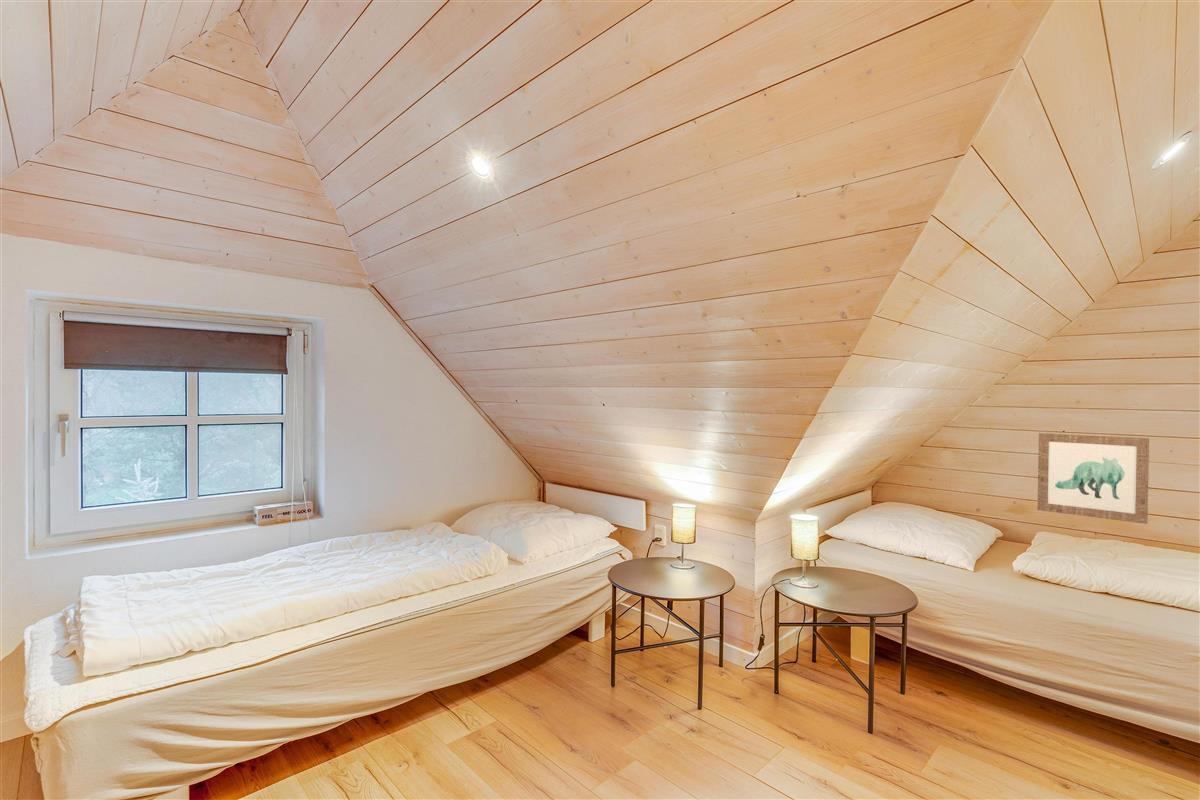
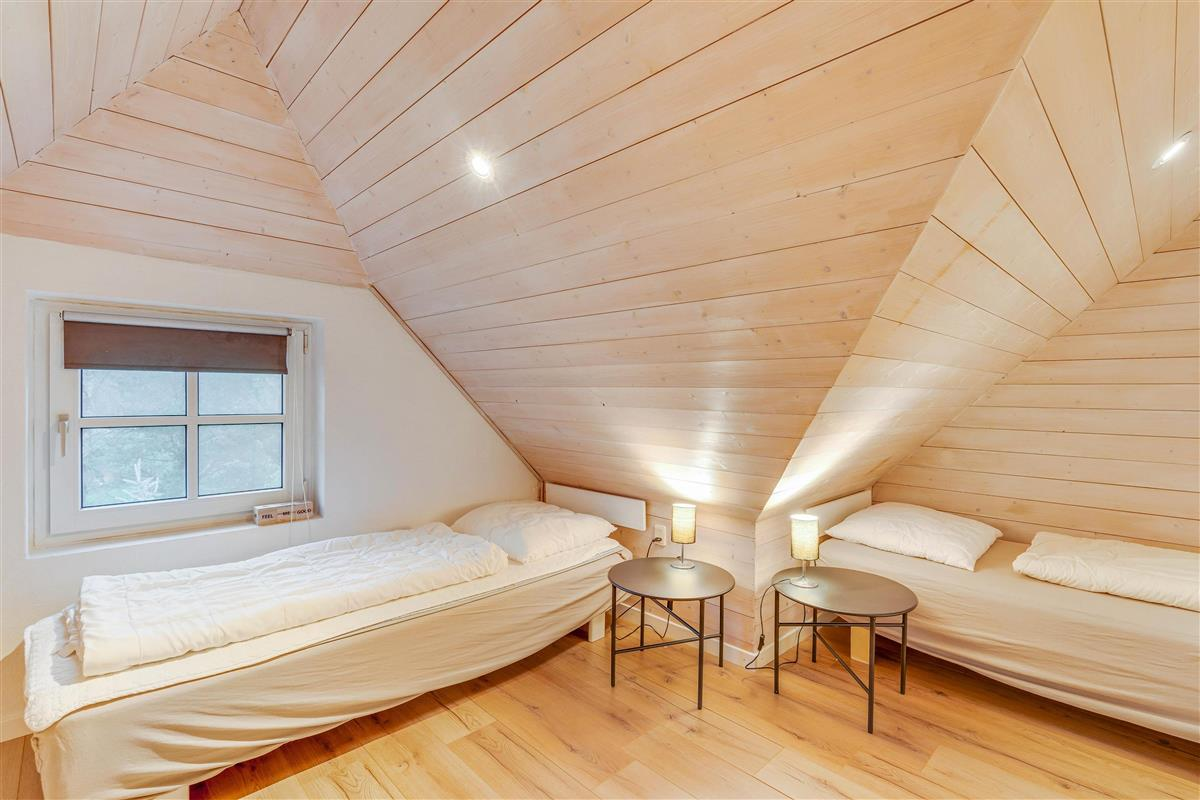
- wall art [1036,432,1150,525]
